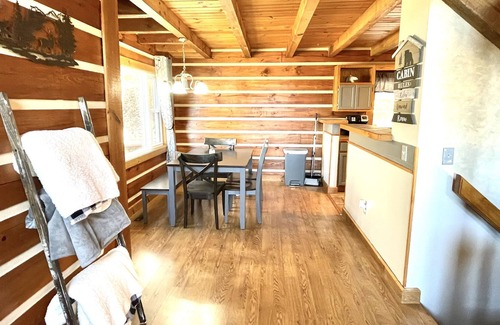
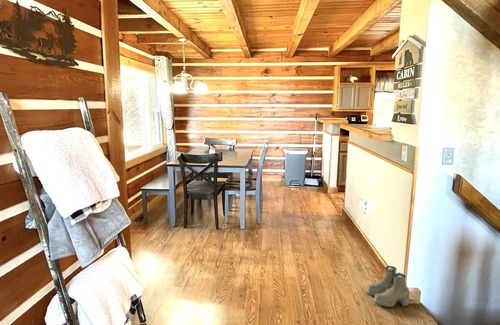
+ boots [366,265,411,308]
